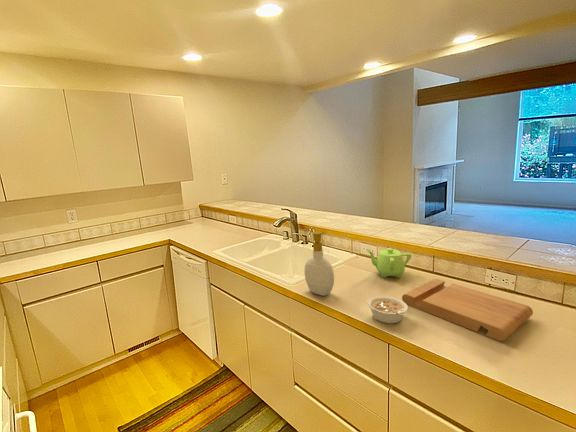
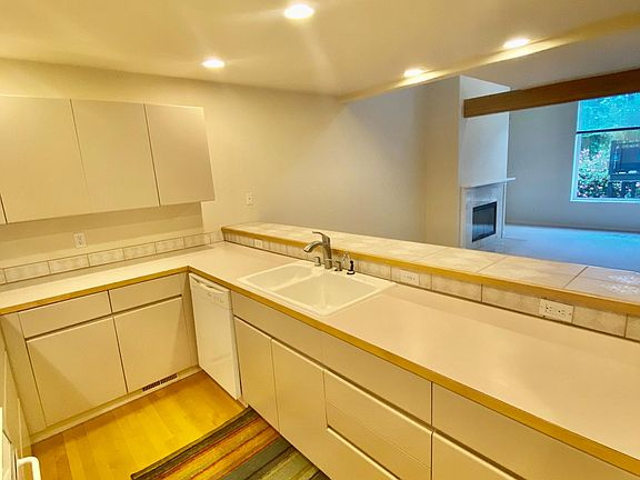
- soap bottle [303,231,335,297]
- legume [366,295,409,325]
- cutting board [401,278,534,342]
- teapot [366,247,412,279]
